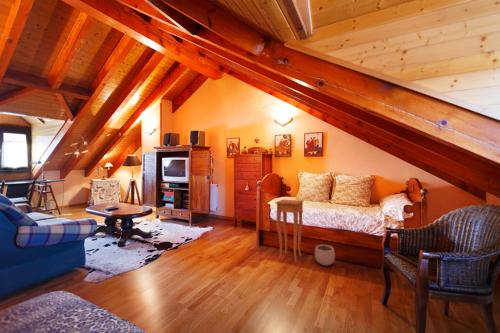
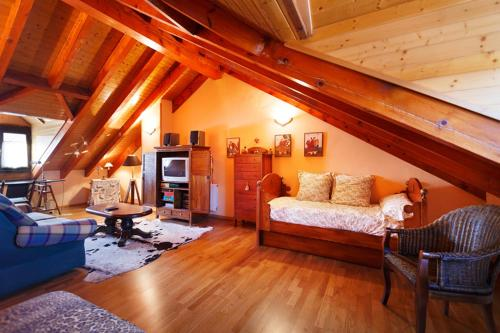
- side table [274,198,305,264]
- plant pot [314,240,336,266]
